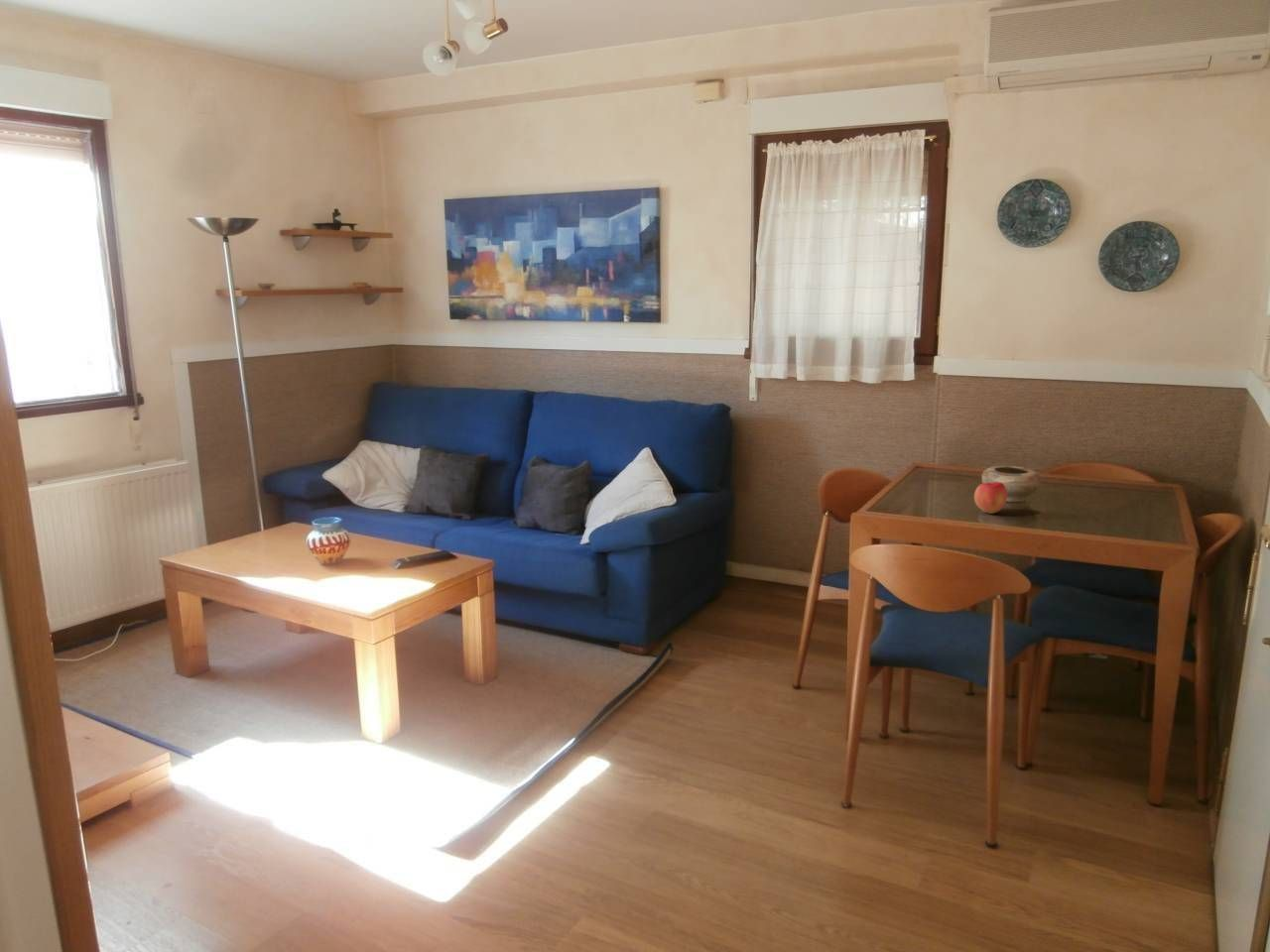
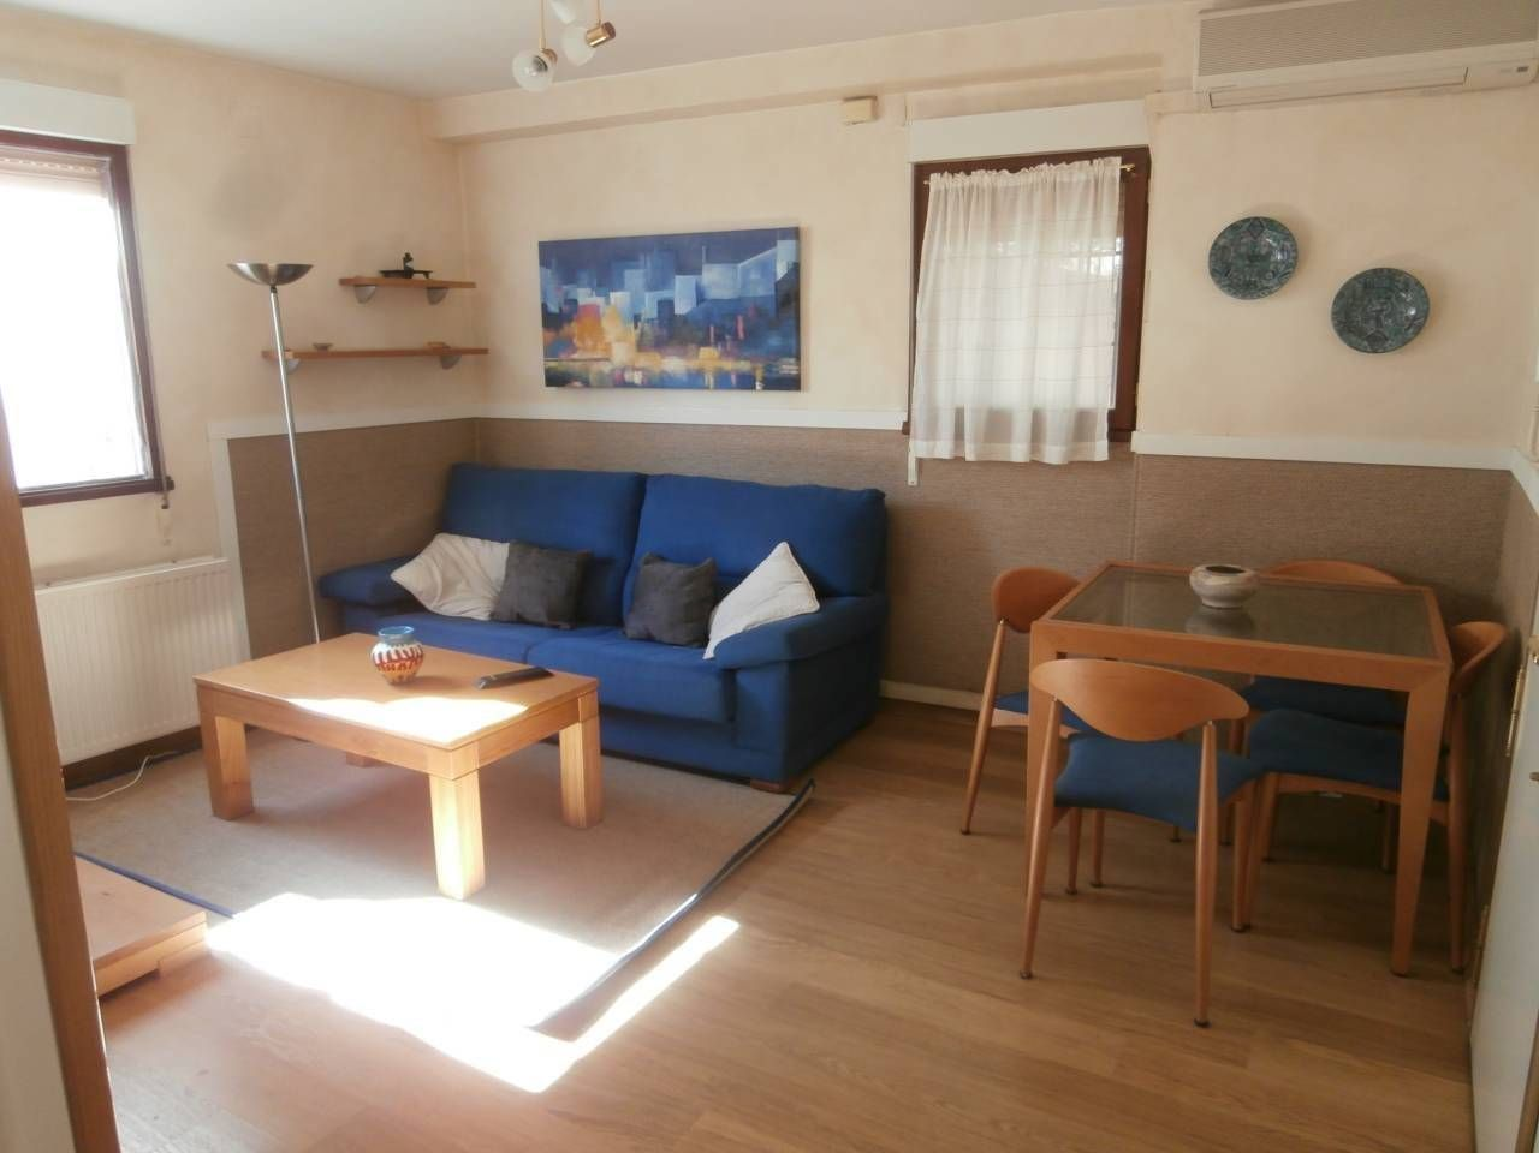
- apple [973,481,1008,515]
